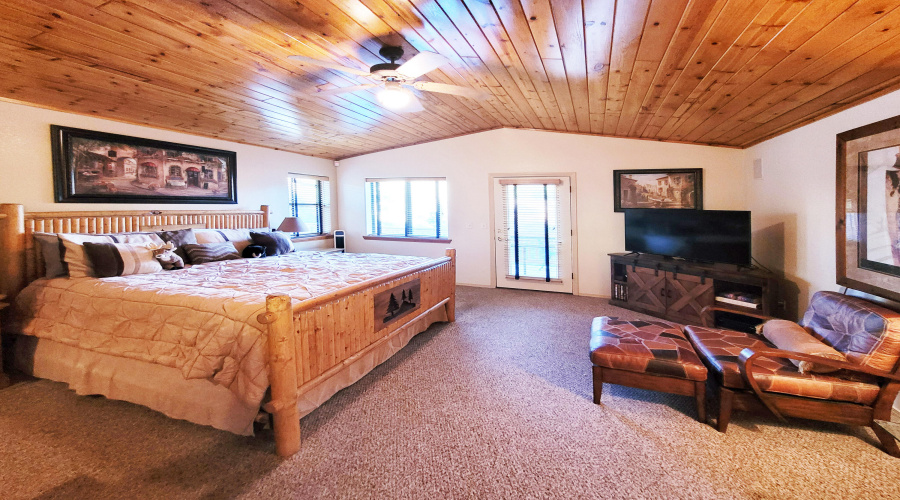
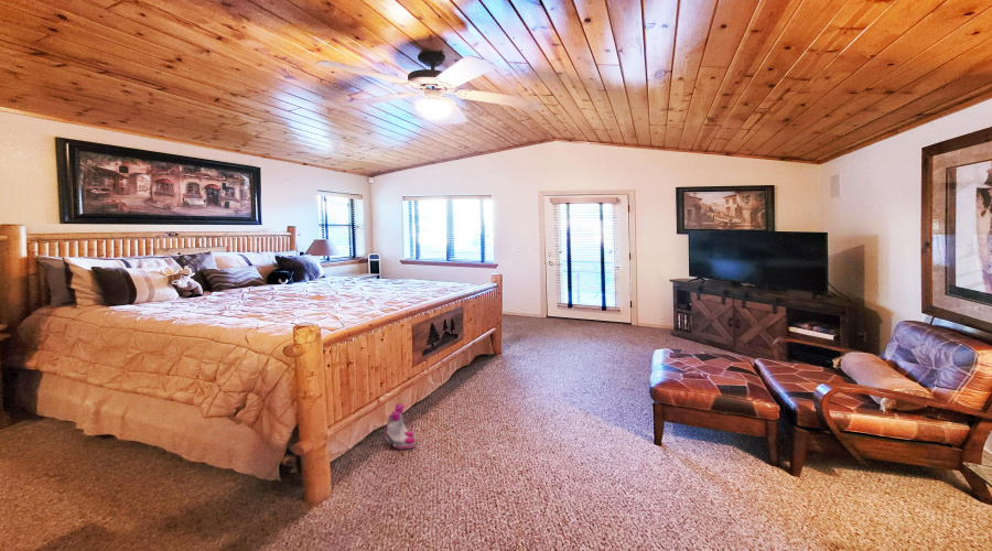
+ boots [384,402,417,450]
